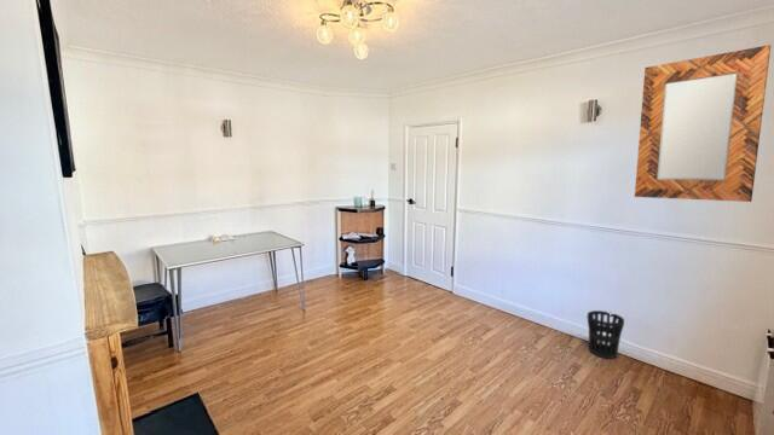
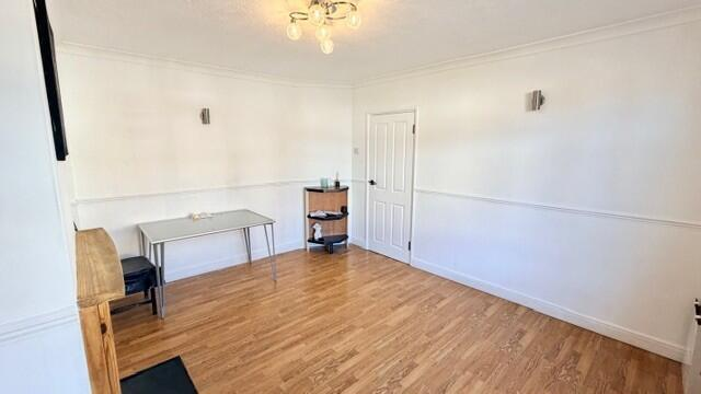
- home mirror [634,44,772,203]
- wastebasket [587,309,625,360]
